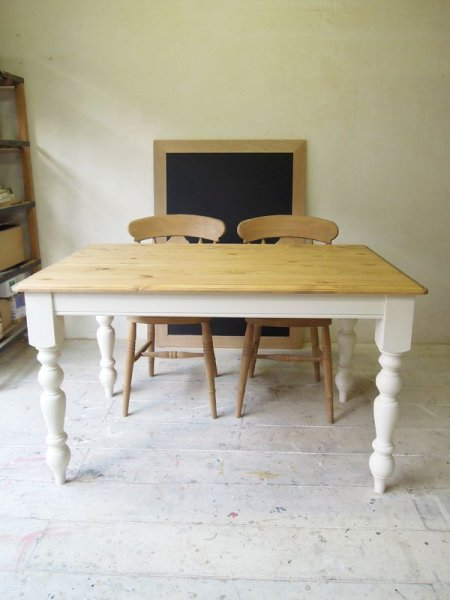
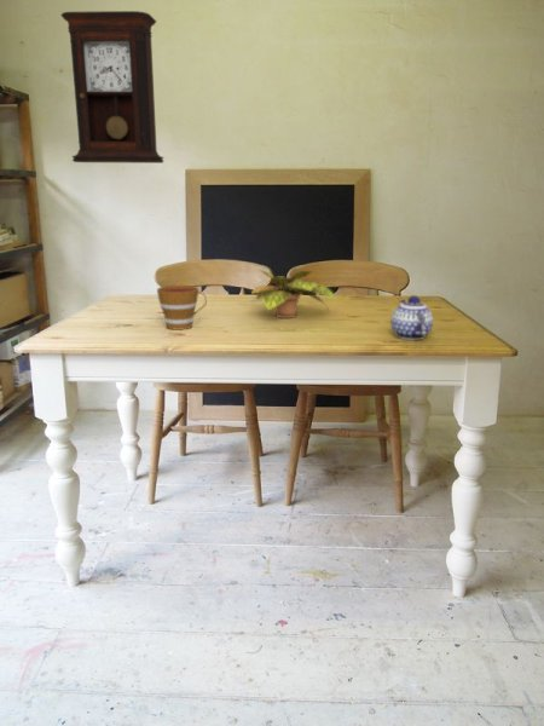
+ teapot [389,295,434,341]
+ plant [248,266,340,319]
+ cup [156,284,208,332]
+ pendulum clock [60,10,164,165]
